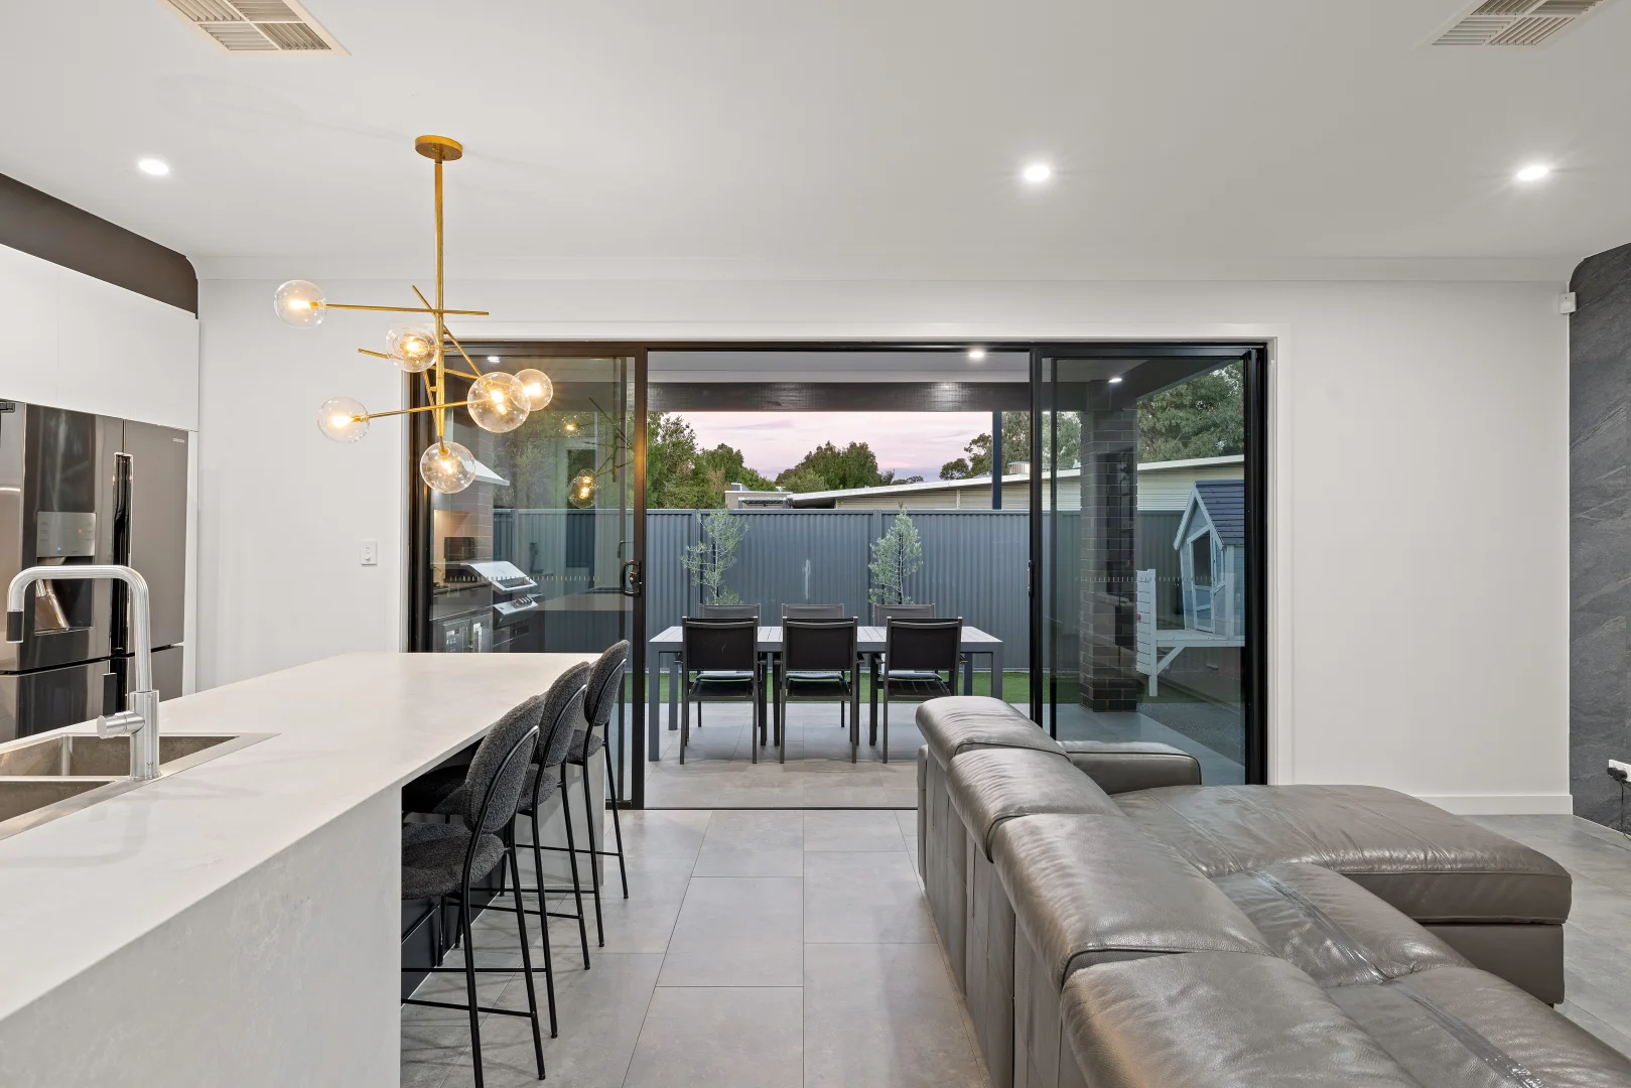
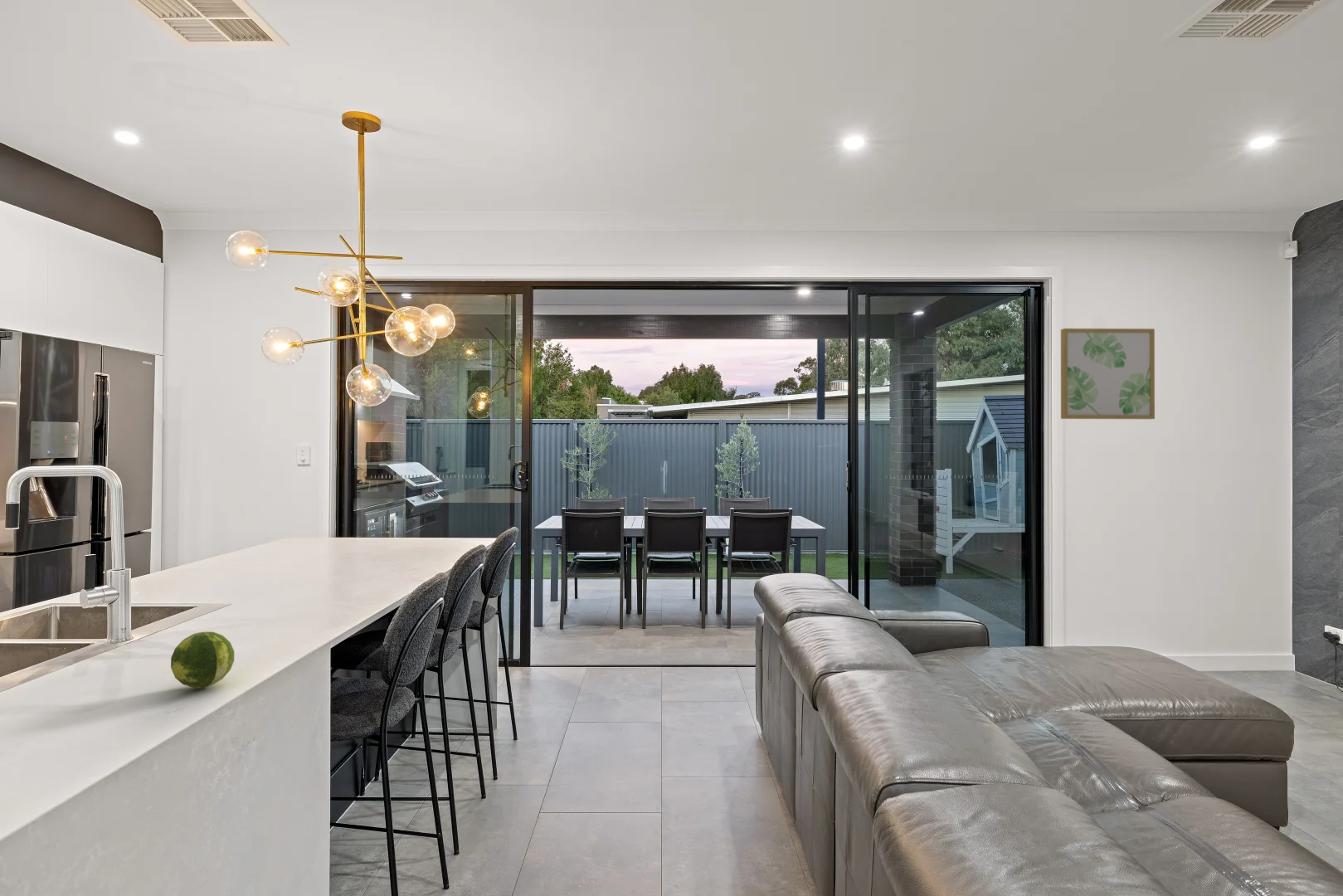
+ fruit [170,631,235,689]
+ wall art [1060,328,1156,420]
